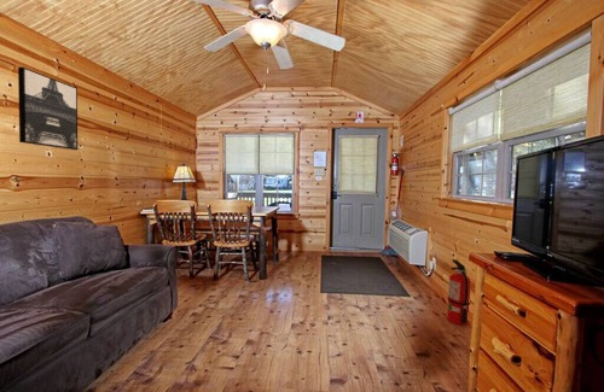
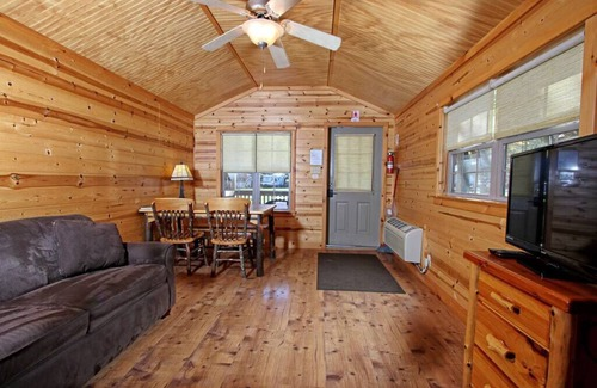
- fire extinguisher [445,258,472,326]
- wall art [17,66,79,151]
